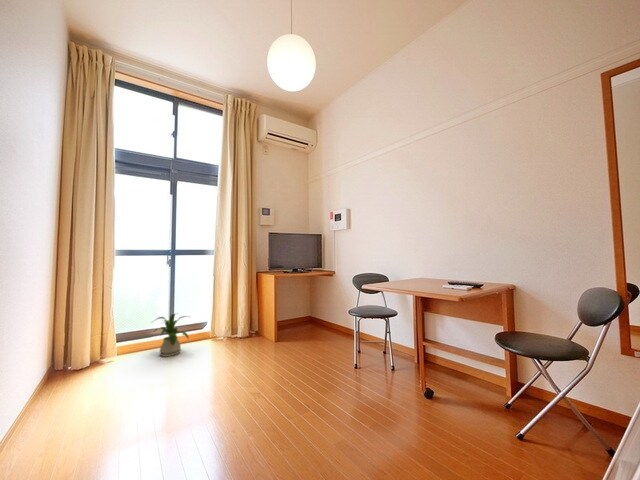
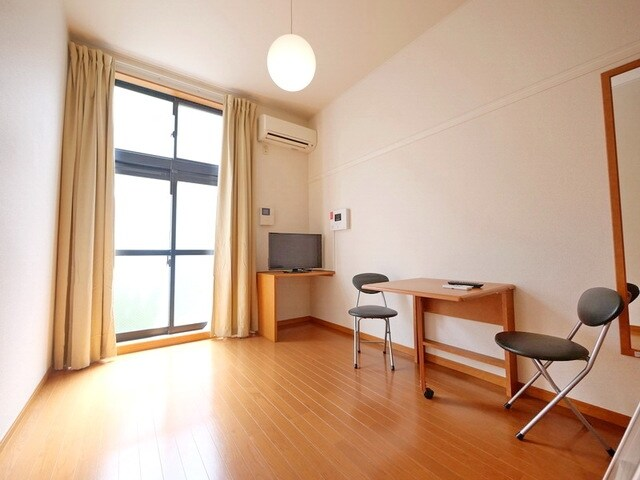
- house plant [150,312,190,358]
